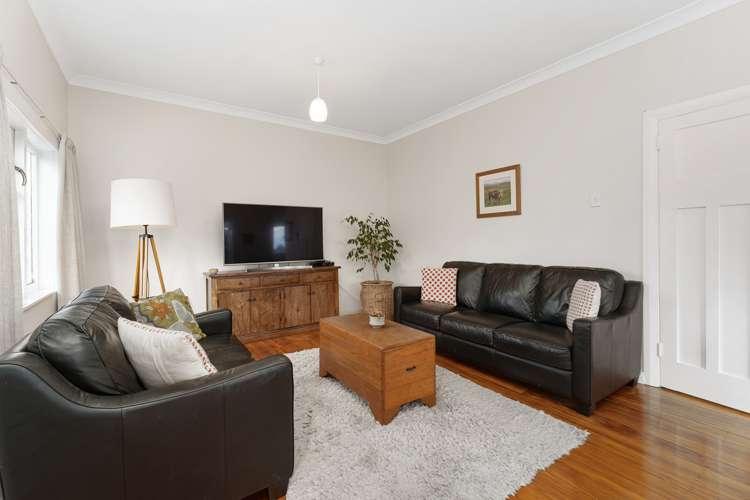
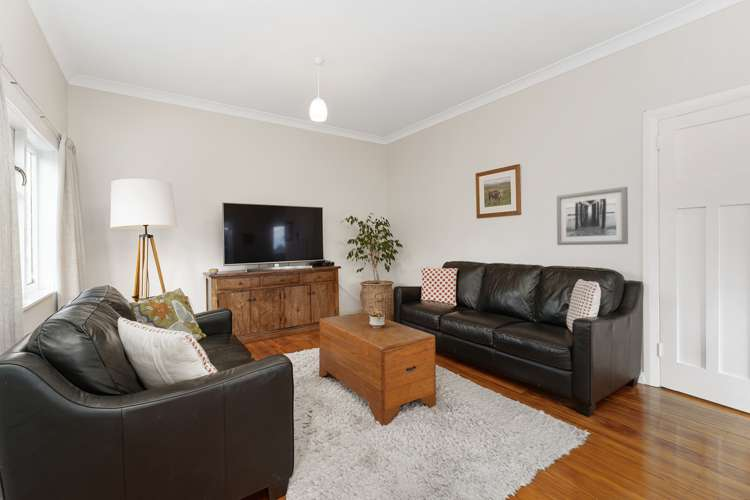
+ wall art [556,186,629,246]
